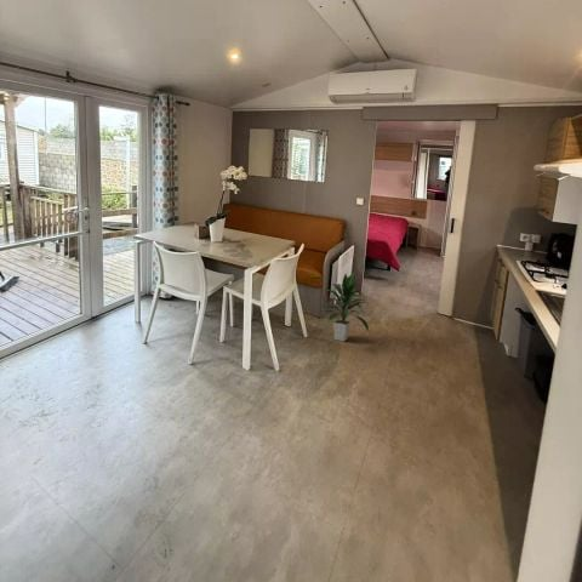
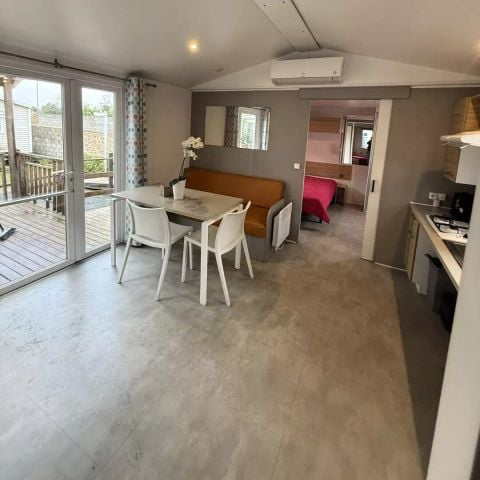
- indoor plant [318,272,370,342]
